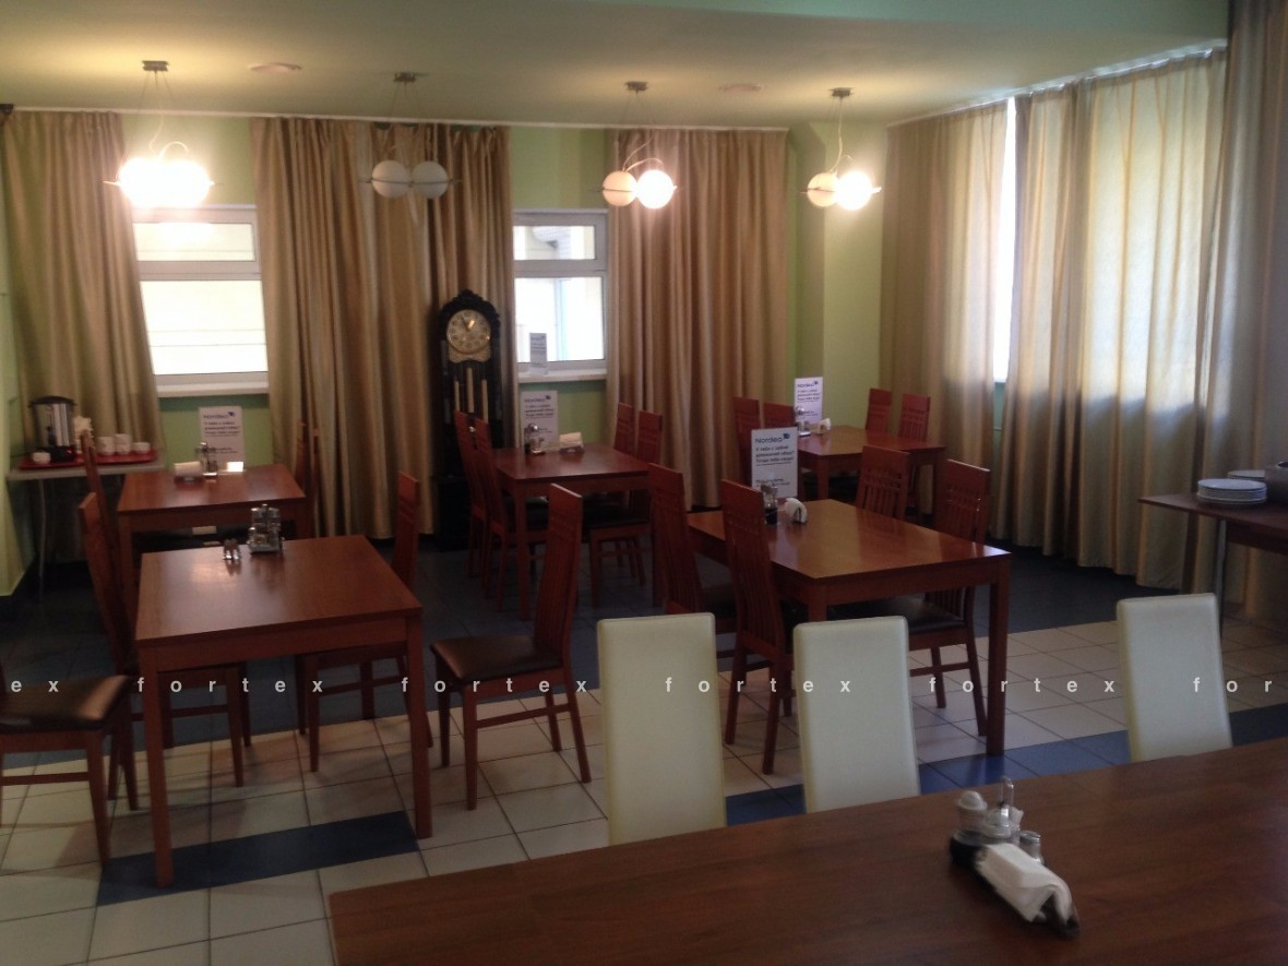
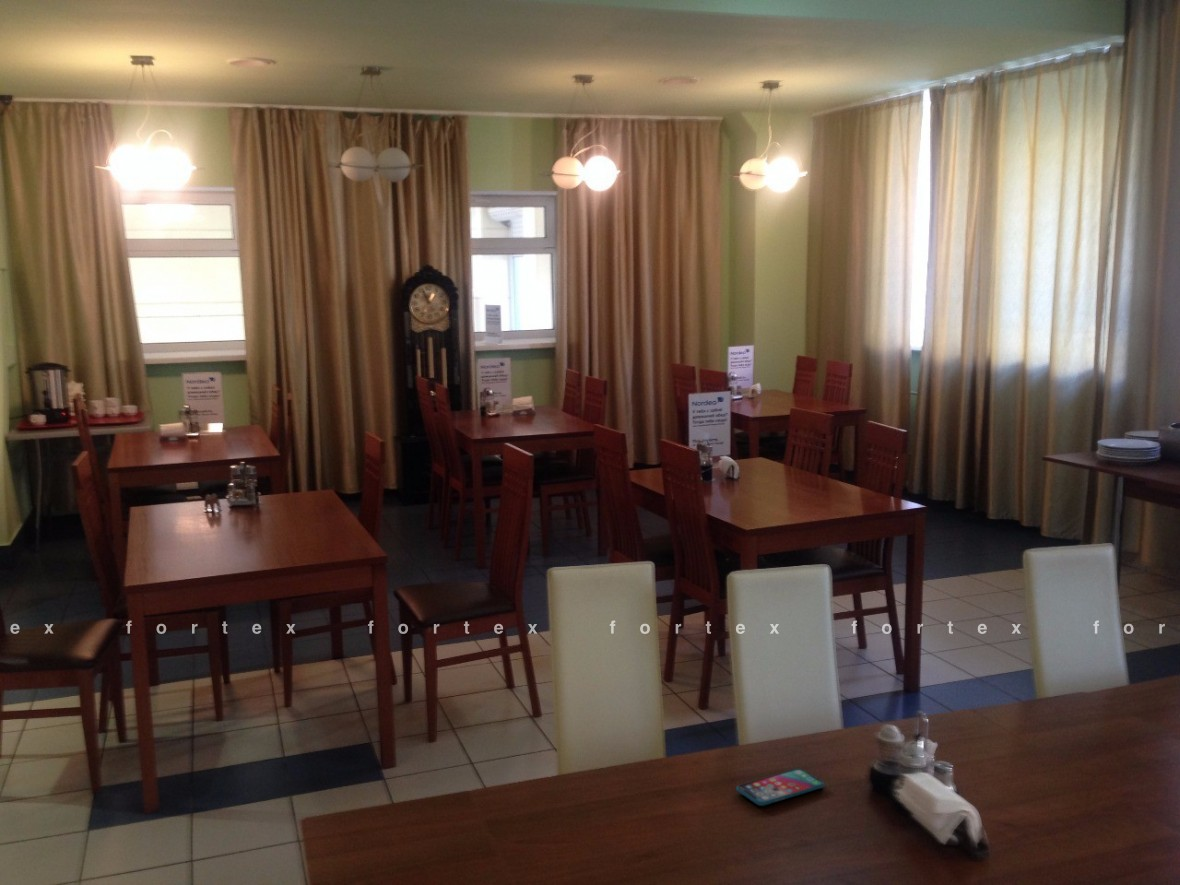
+ smartphone [735,768,825,807]
